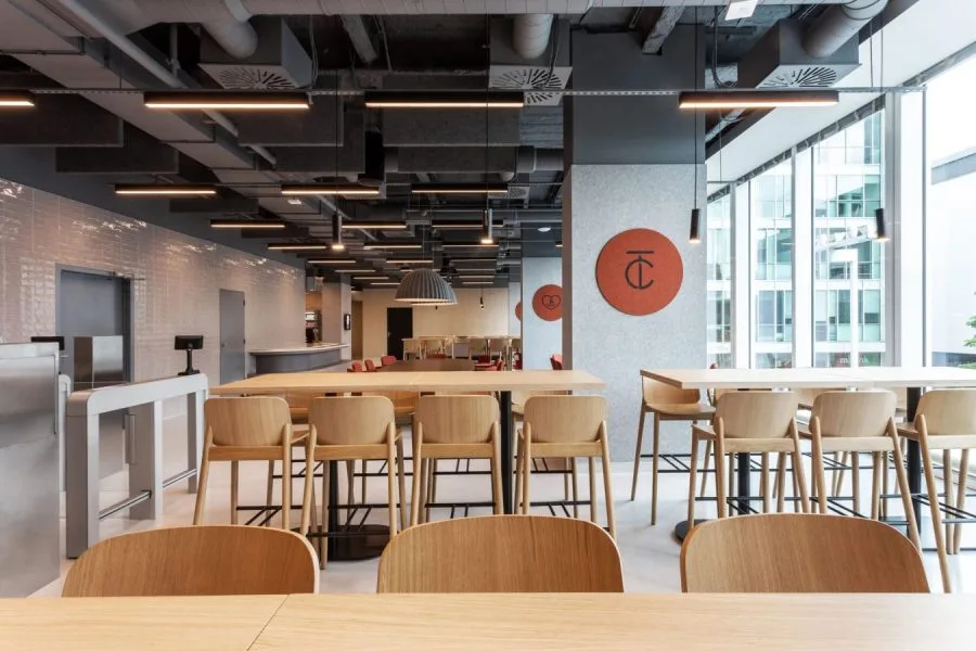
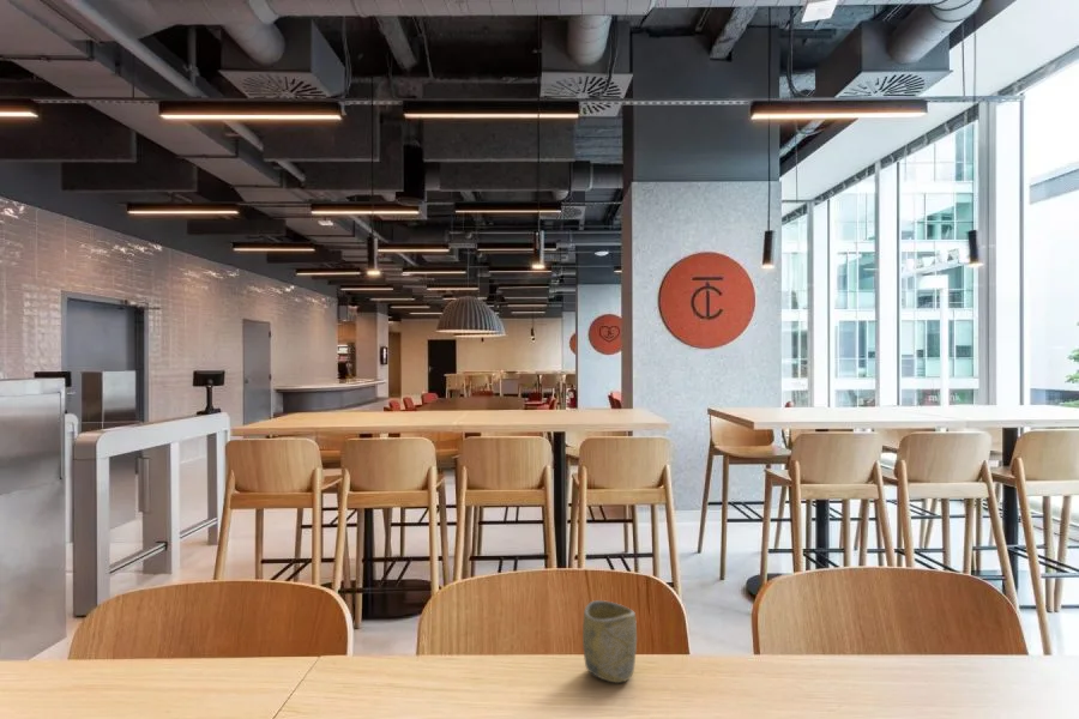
+ cup [581,599,638,684]
